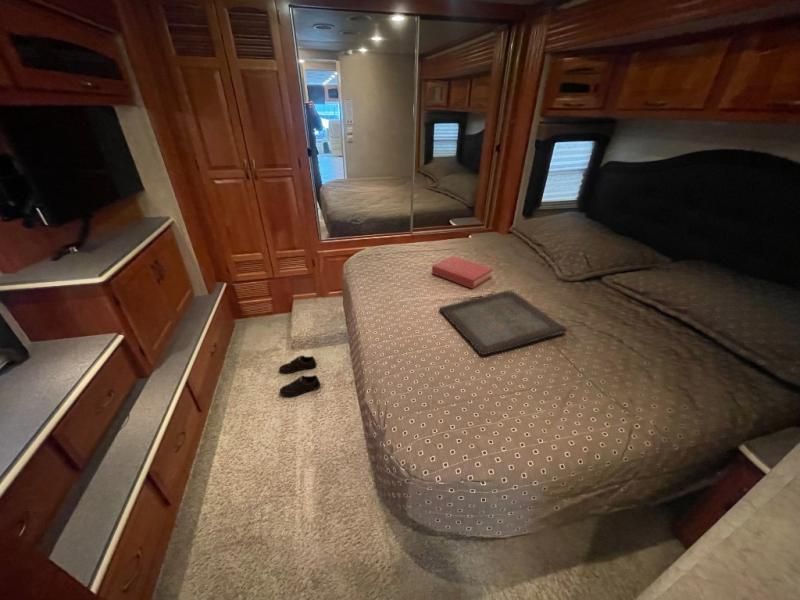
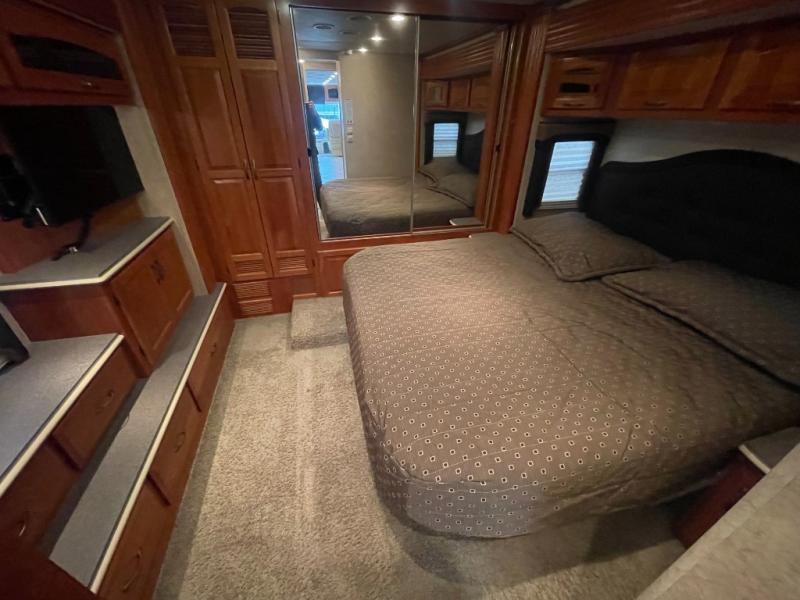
- serving tray [438,289,569,356]
- hardback book [431,255,494,290]
- shoe [278,354,321,398]
